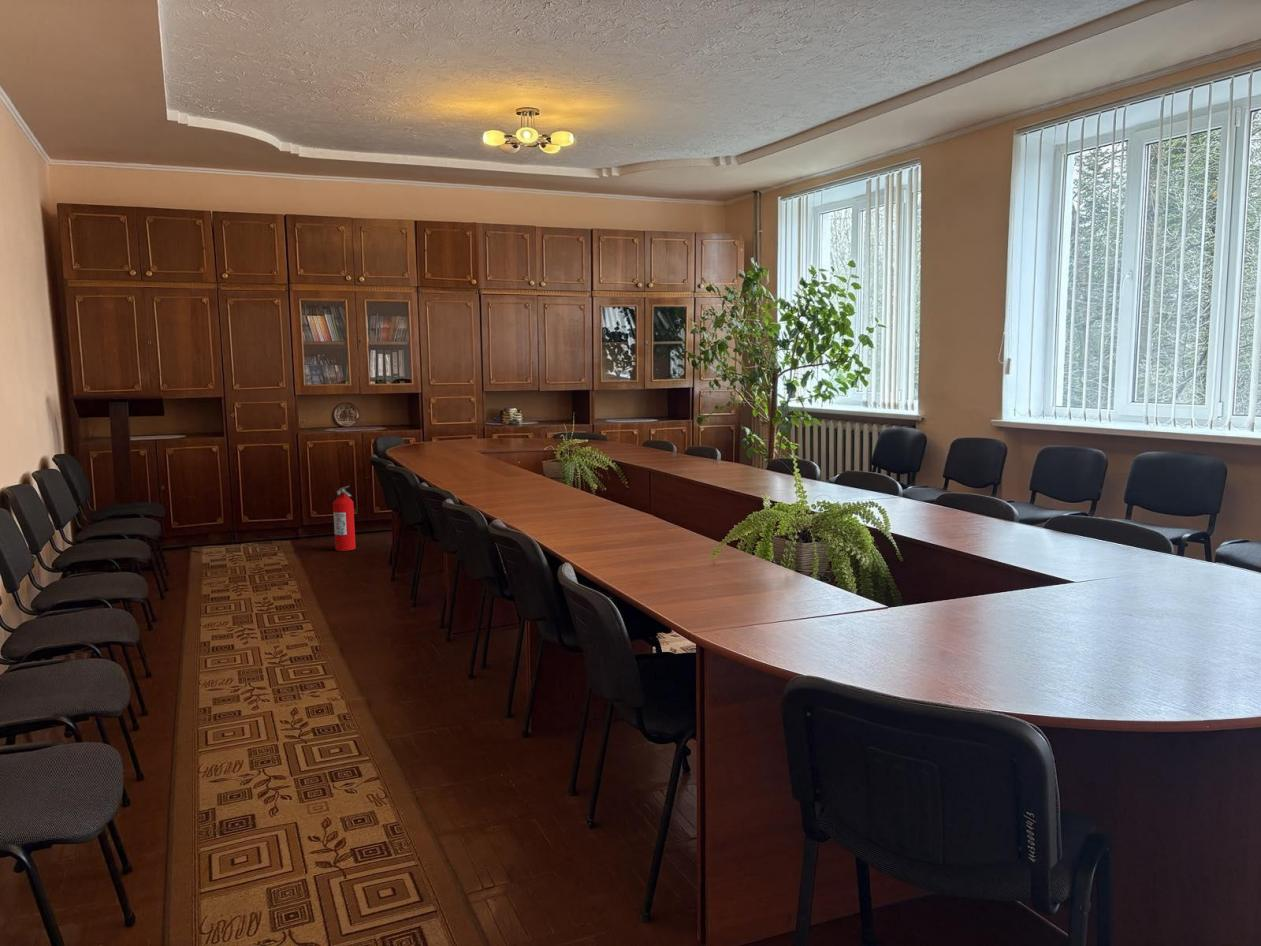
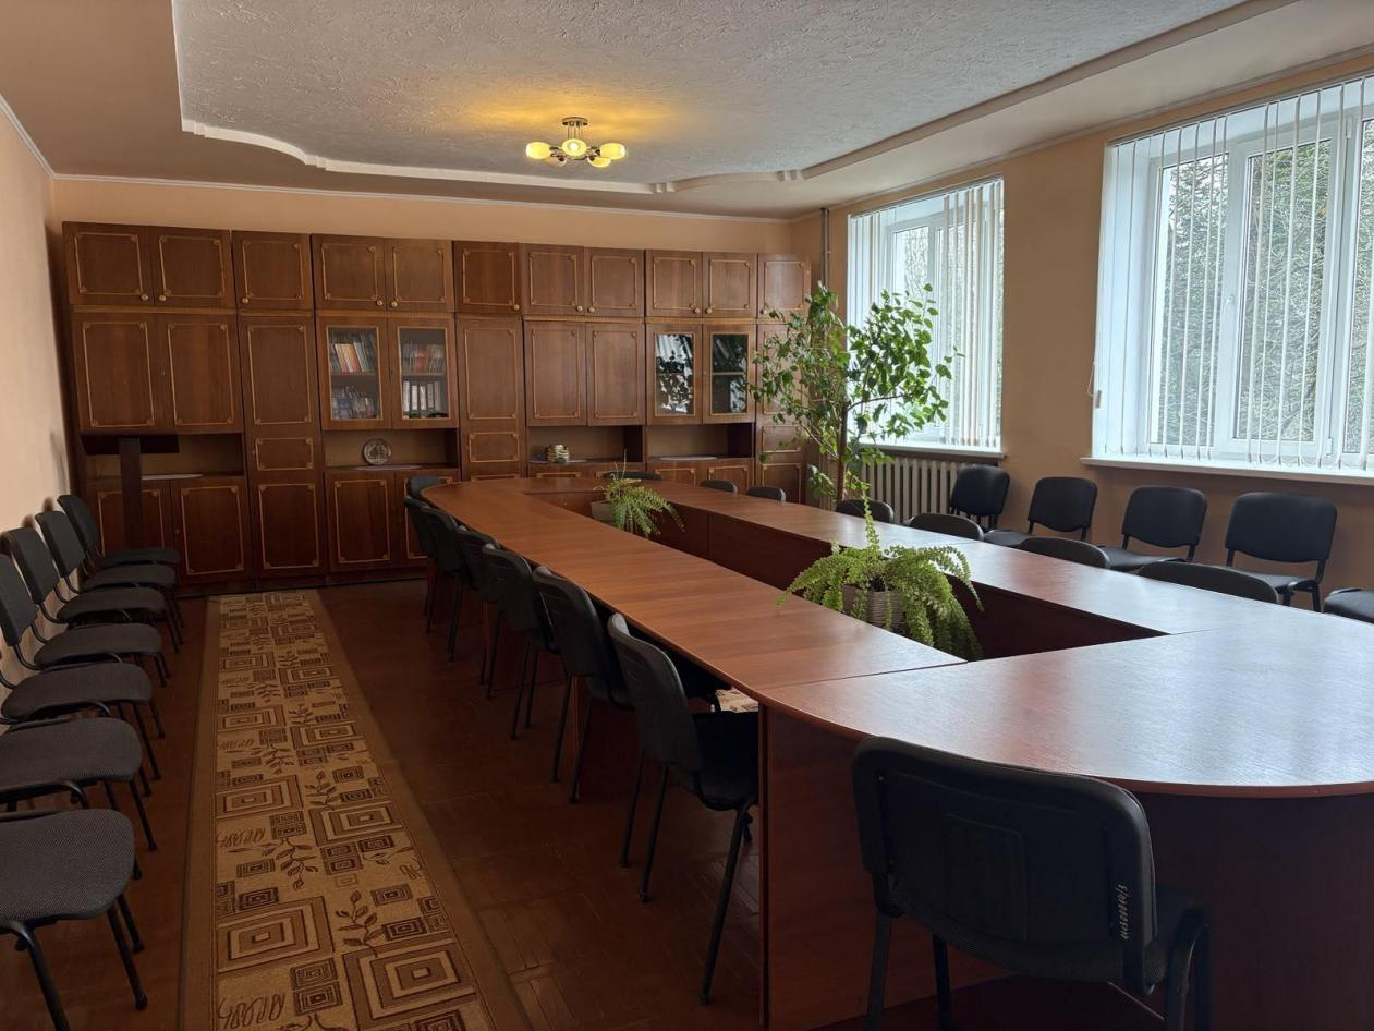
- fire extinguisher [332,485,357,552]
